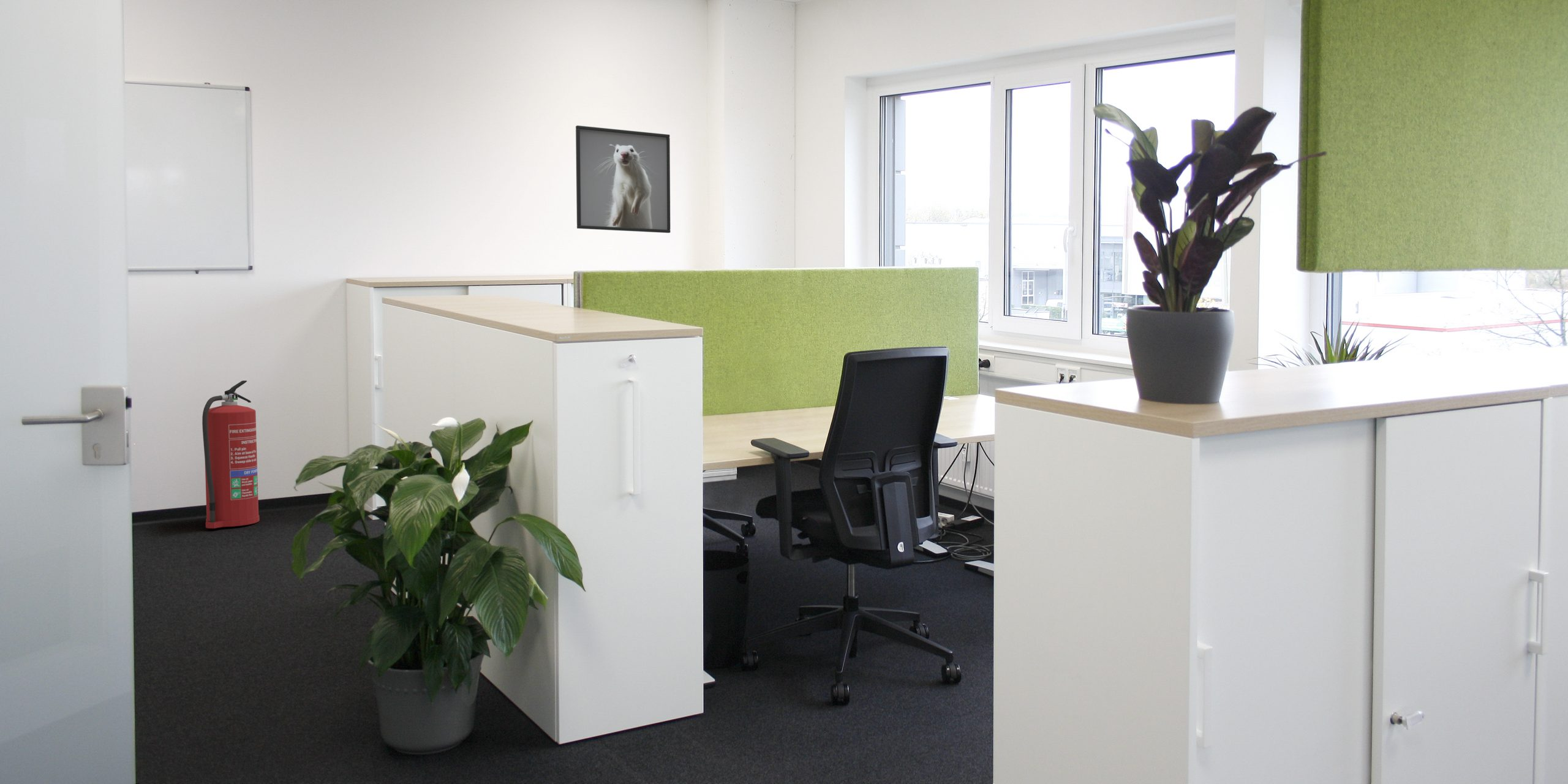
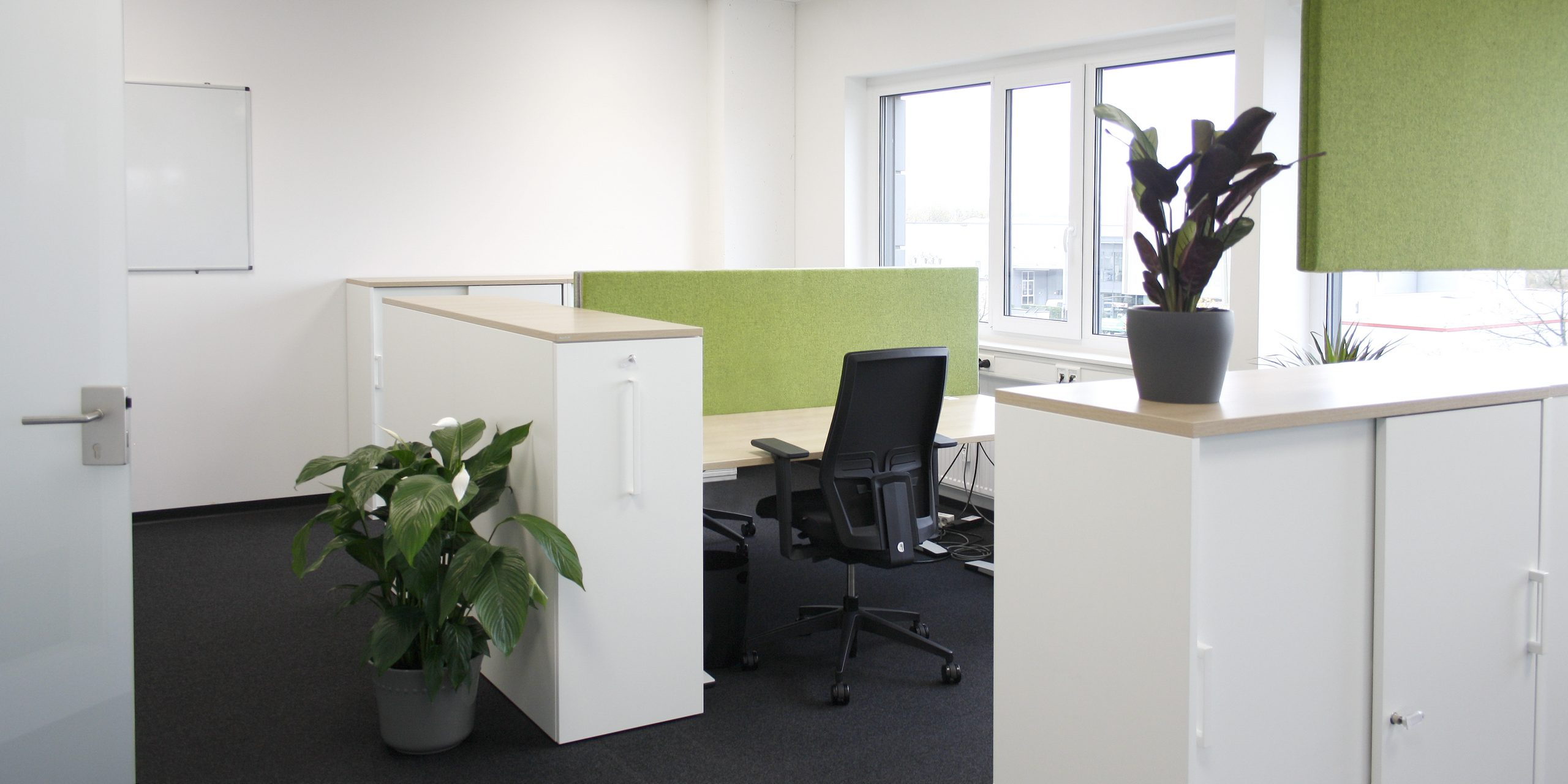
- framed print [575,125,671,233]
- fire extinguisher [202,380,260,529]
